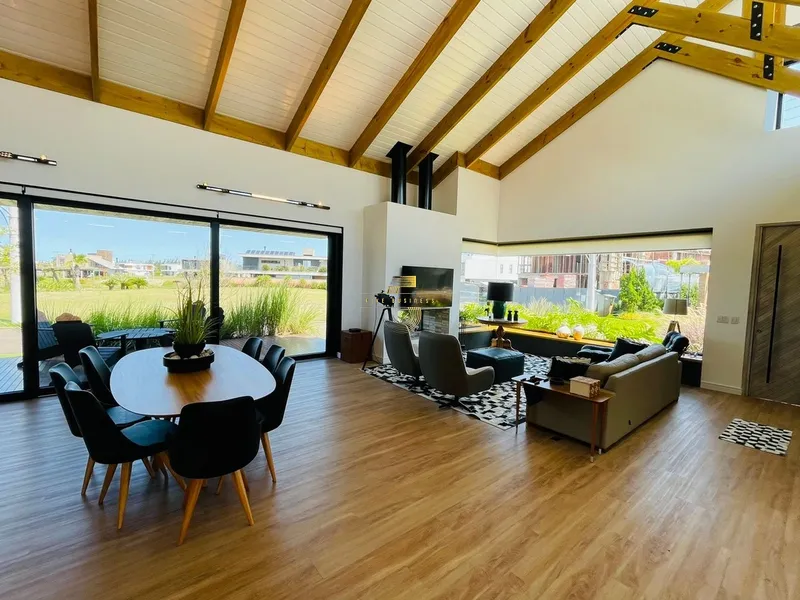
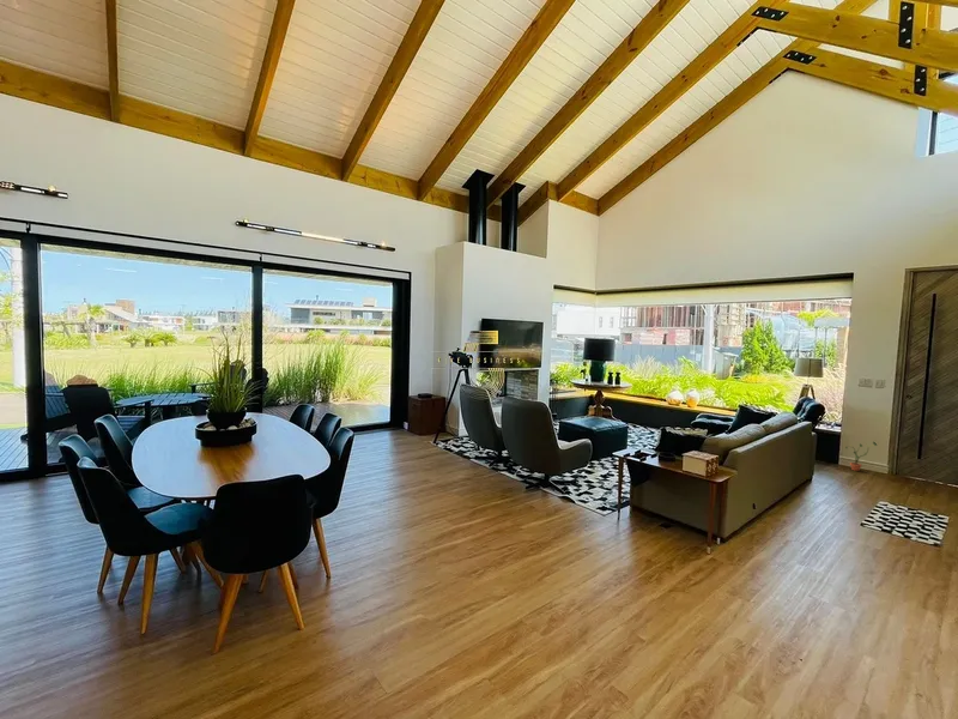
+ potted plant [844,441,878,472]
